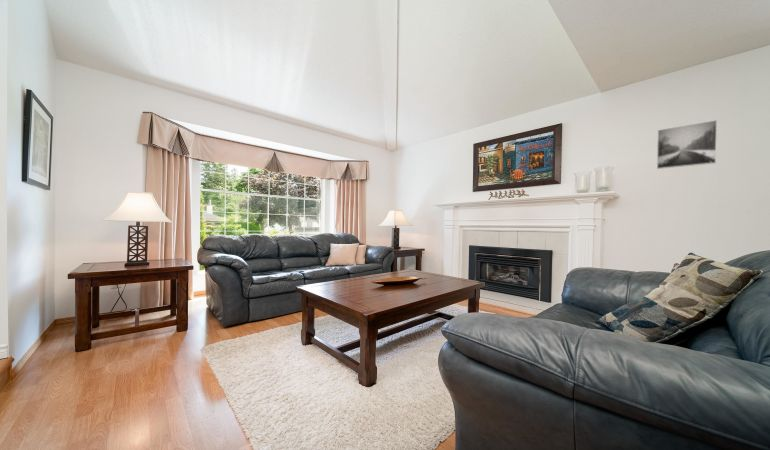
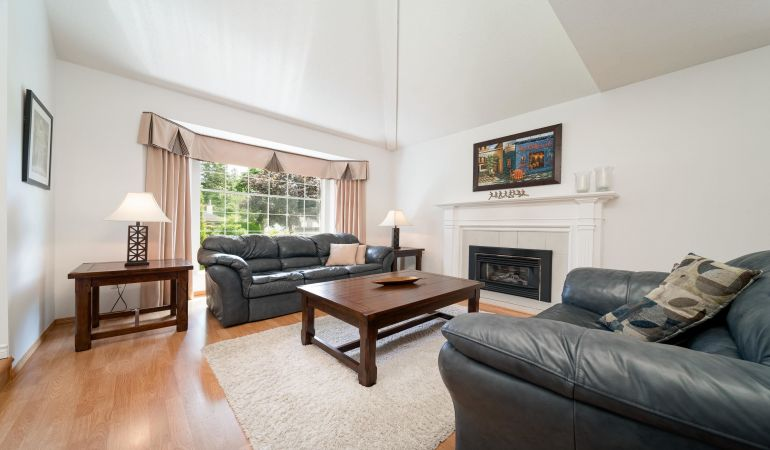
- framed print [656,119,718,170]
